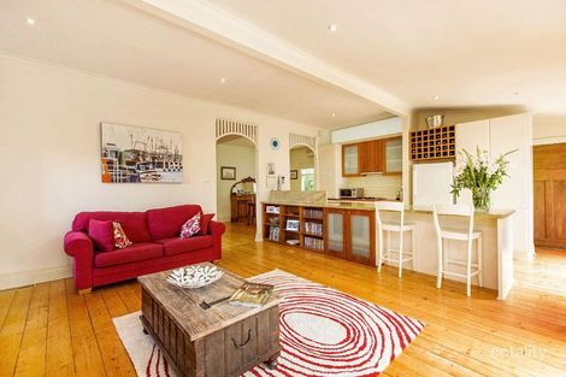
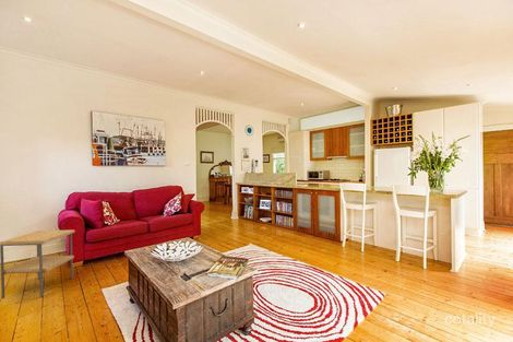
+ side table [0,228,76,299]
